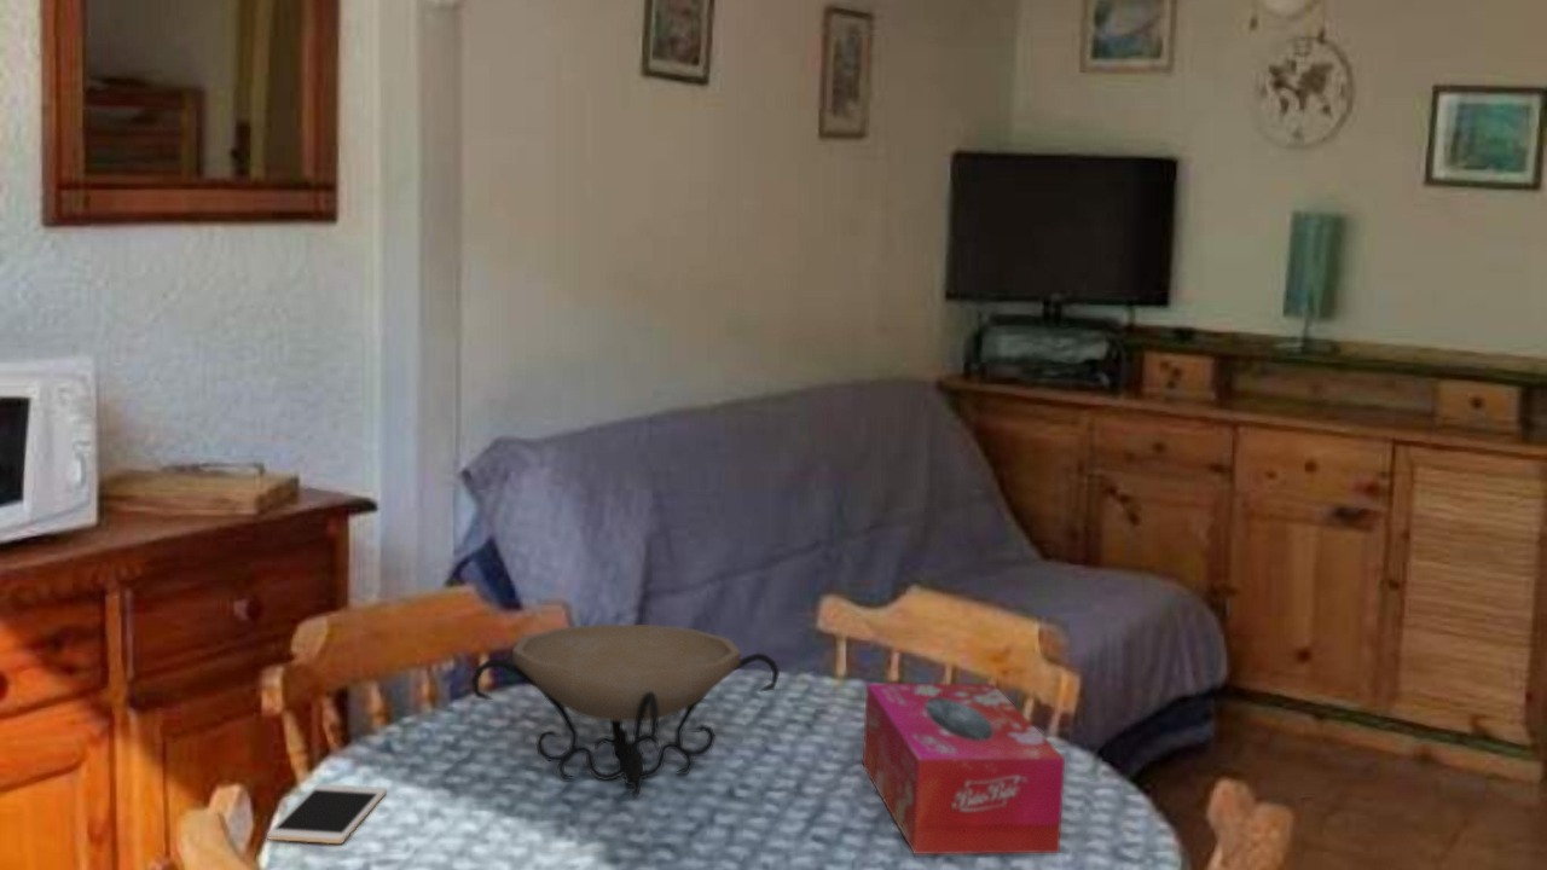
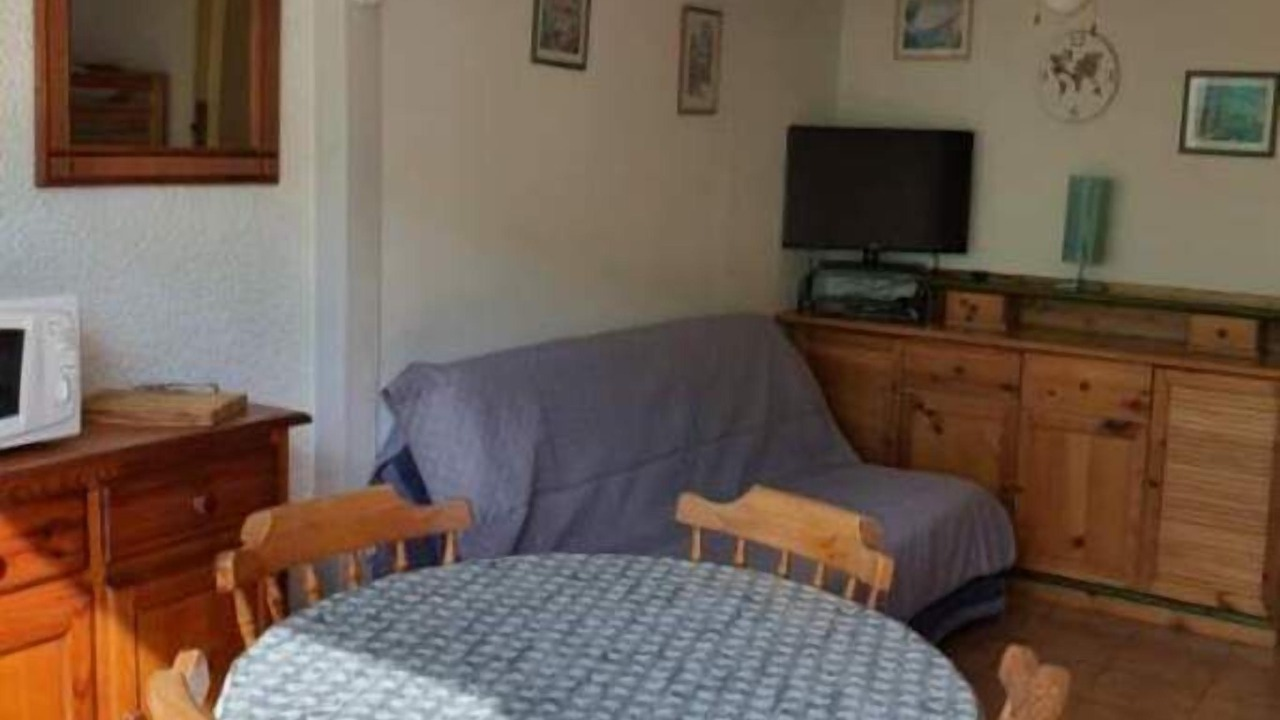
- cell phone [266,783,388,845]
- tissue box [862,682,1066,856]
- decorative bowl [470,624,781,798]
